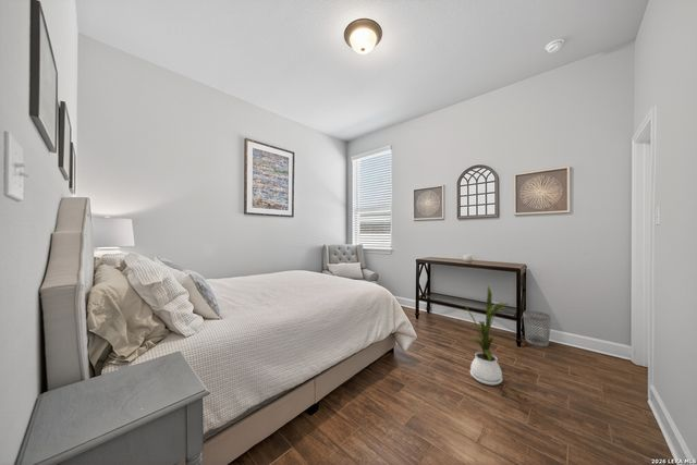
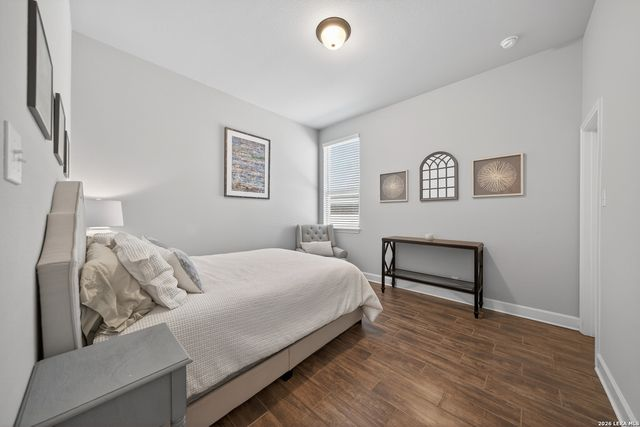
- wastebasket [522,309,552,347]
- house plant [463,285,509,386]
